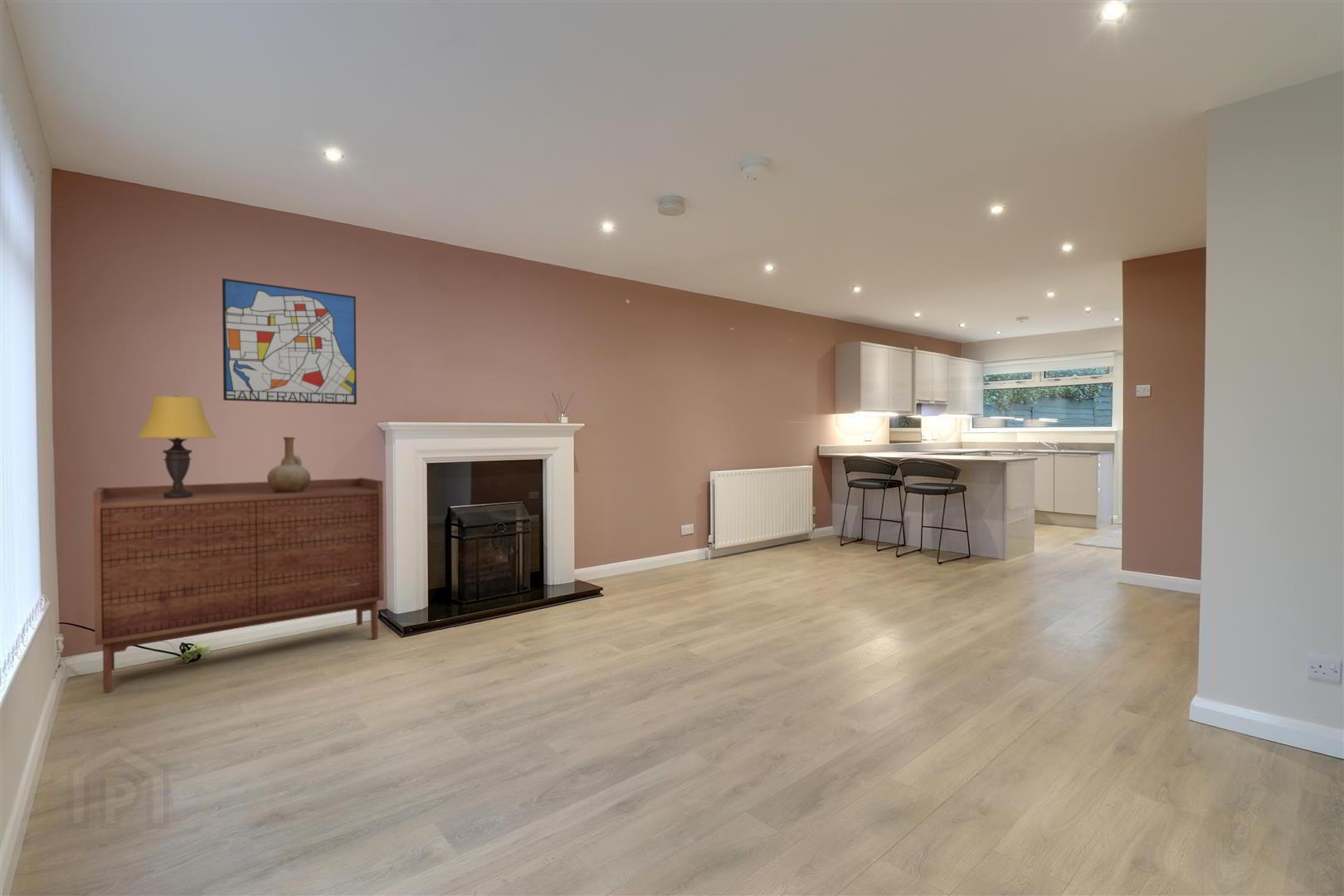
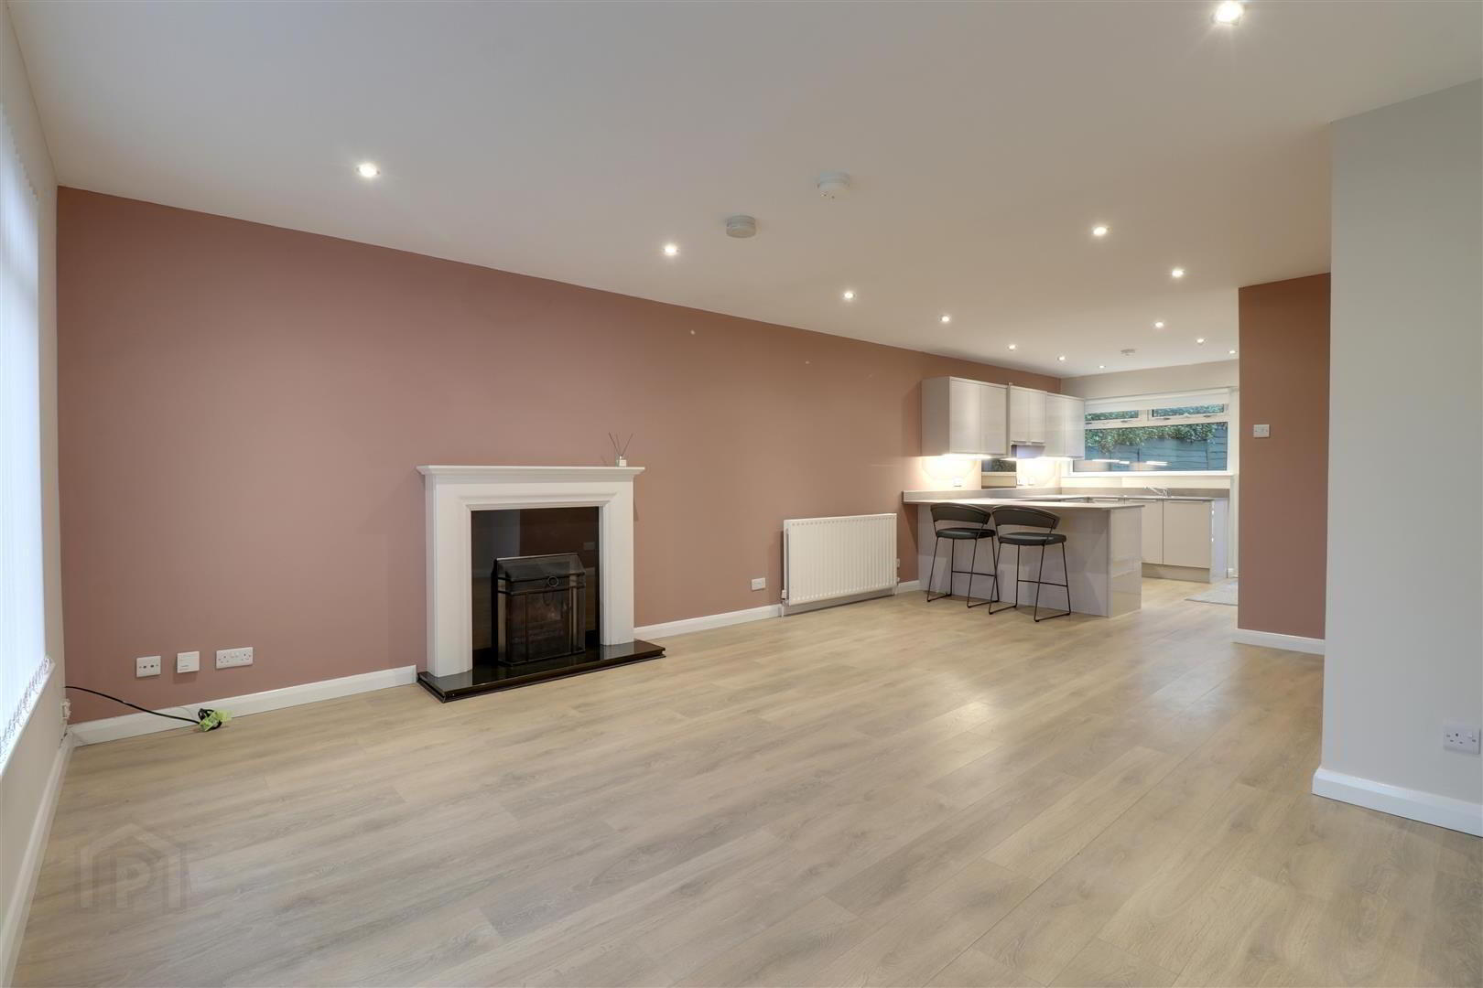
- sideboard [92,477,385,693]
- table lamp [135,395,217,498]
- wall art [222,277,358,406]
- vase [266,436,311,493]
